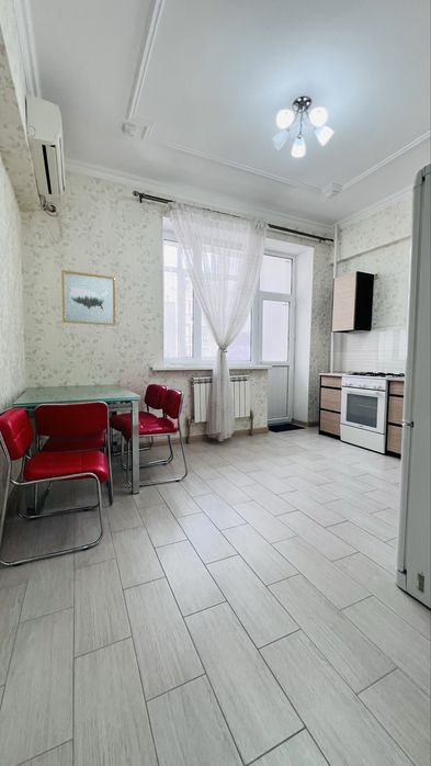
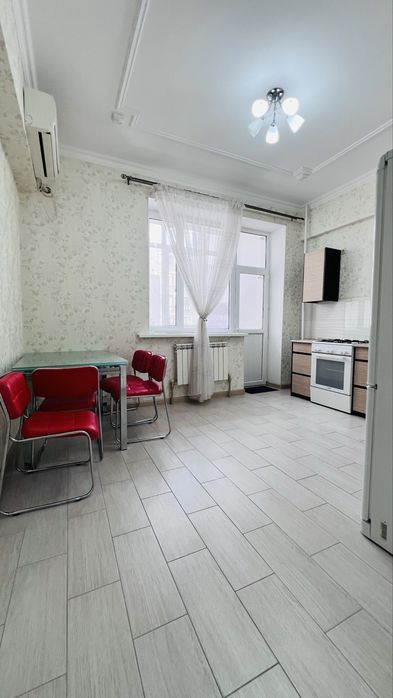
- wall art [60,269,117,327]
